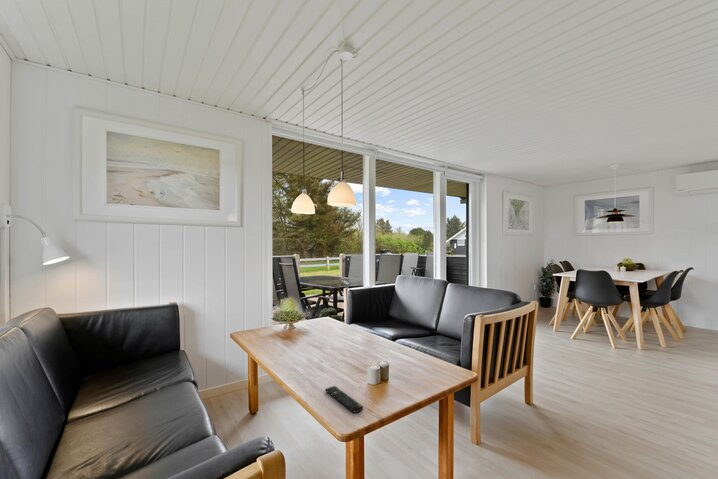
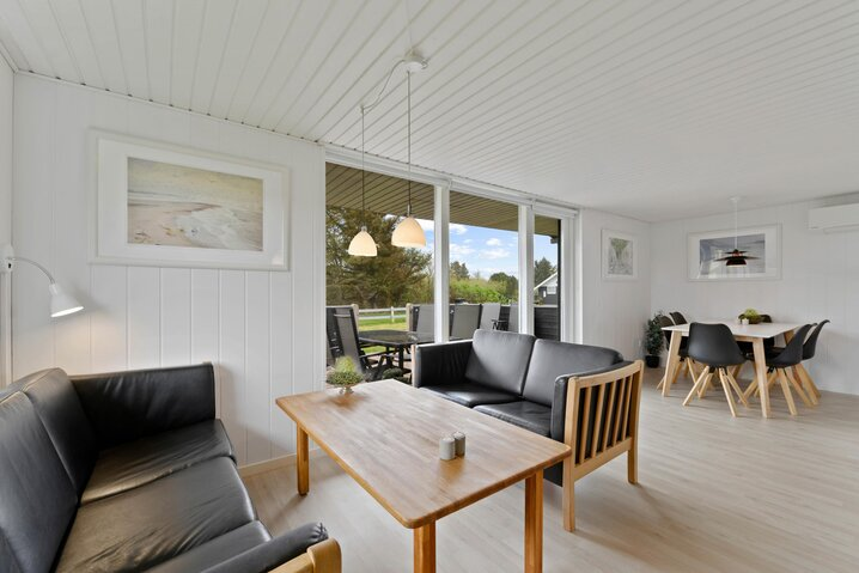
- remote control [324,385,364,414]
